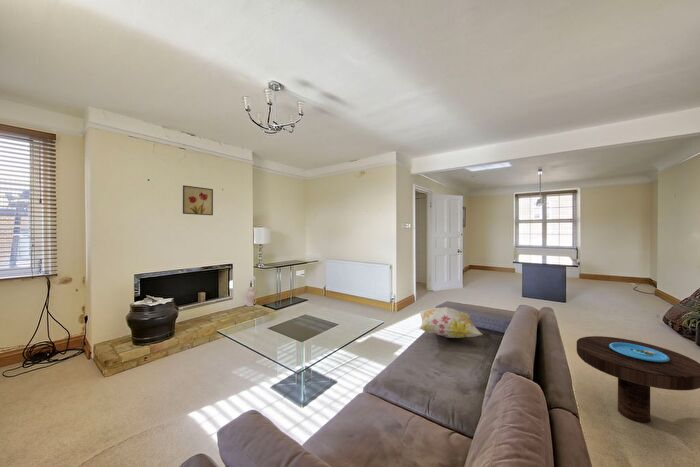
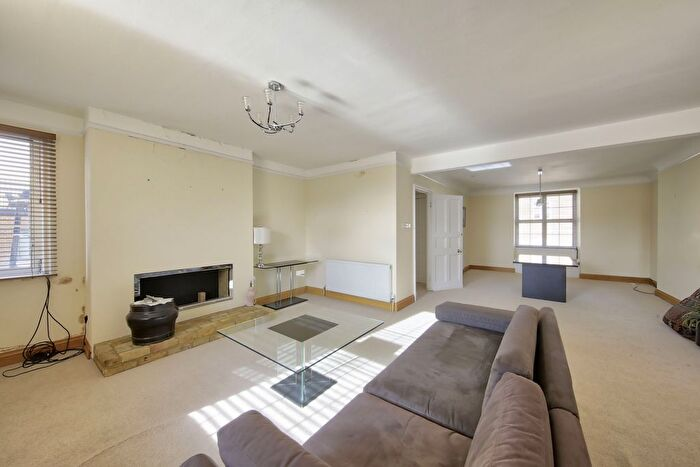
- wall art [182,185,214,216]
- side table [576,335,700,424]
- decorative pillow [418,306,484,339]
